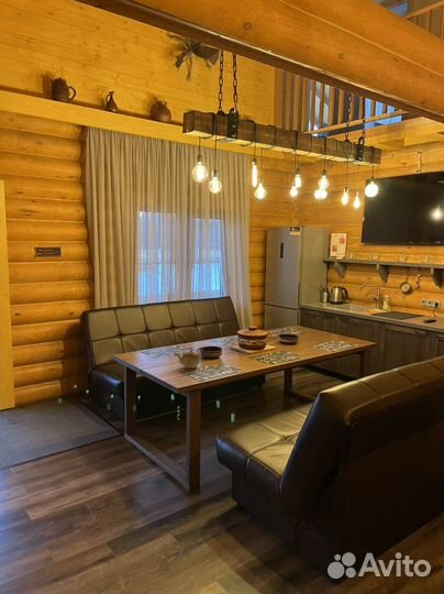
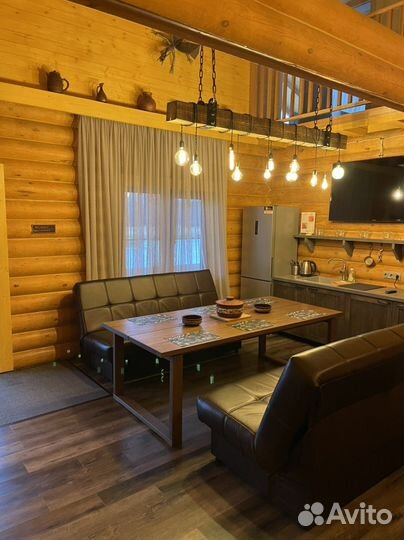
- teapot [174,346,206,370]
